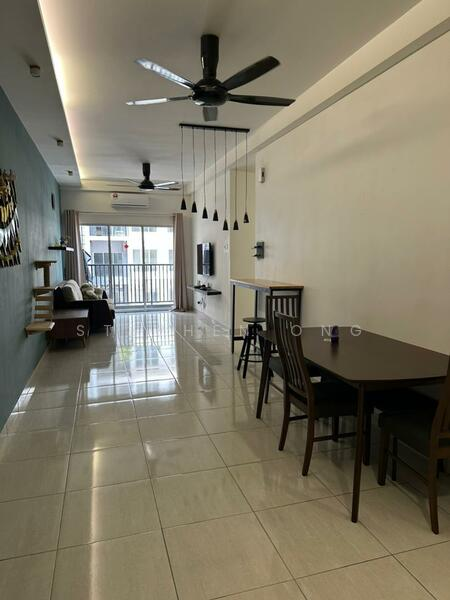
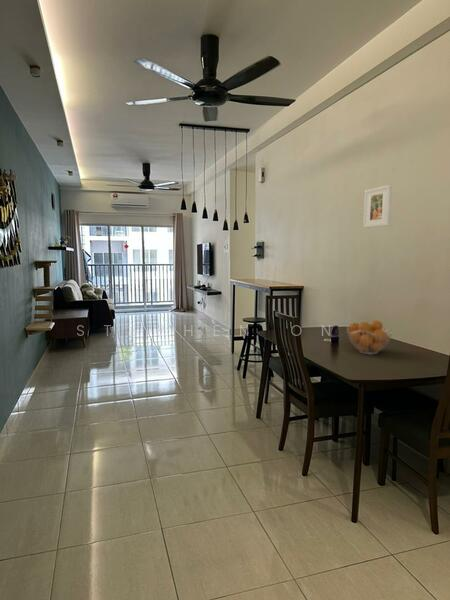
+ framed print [362,184,393,229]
+ fruit basket [346,319,394,355]
